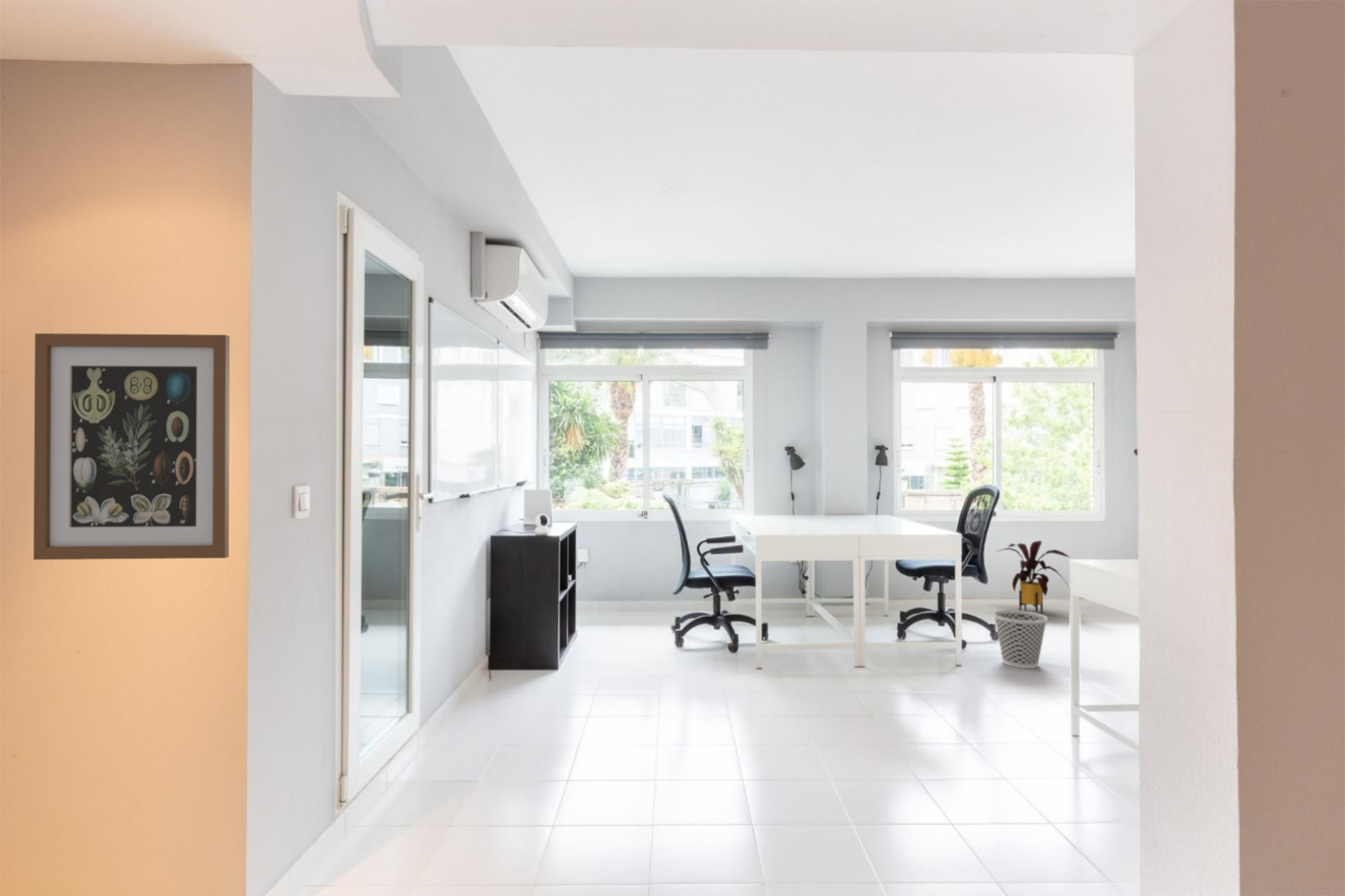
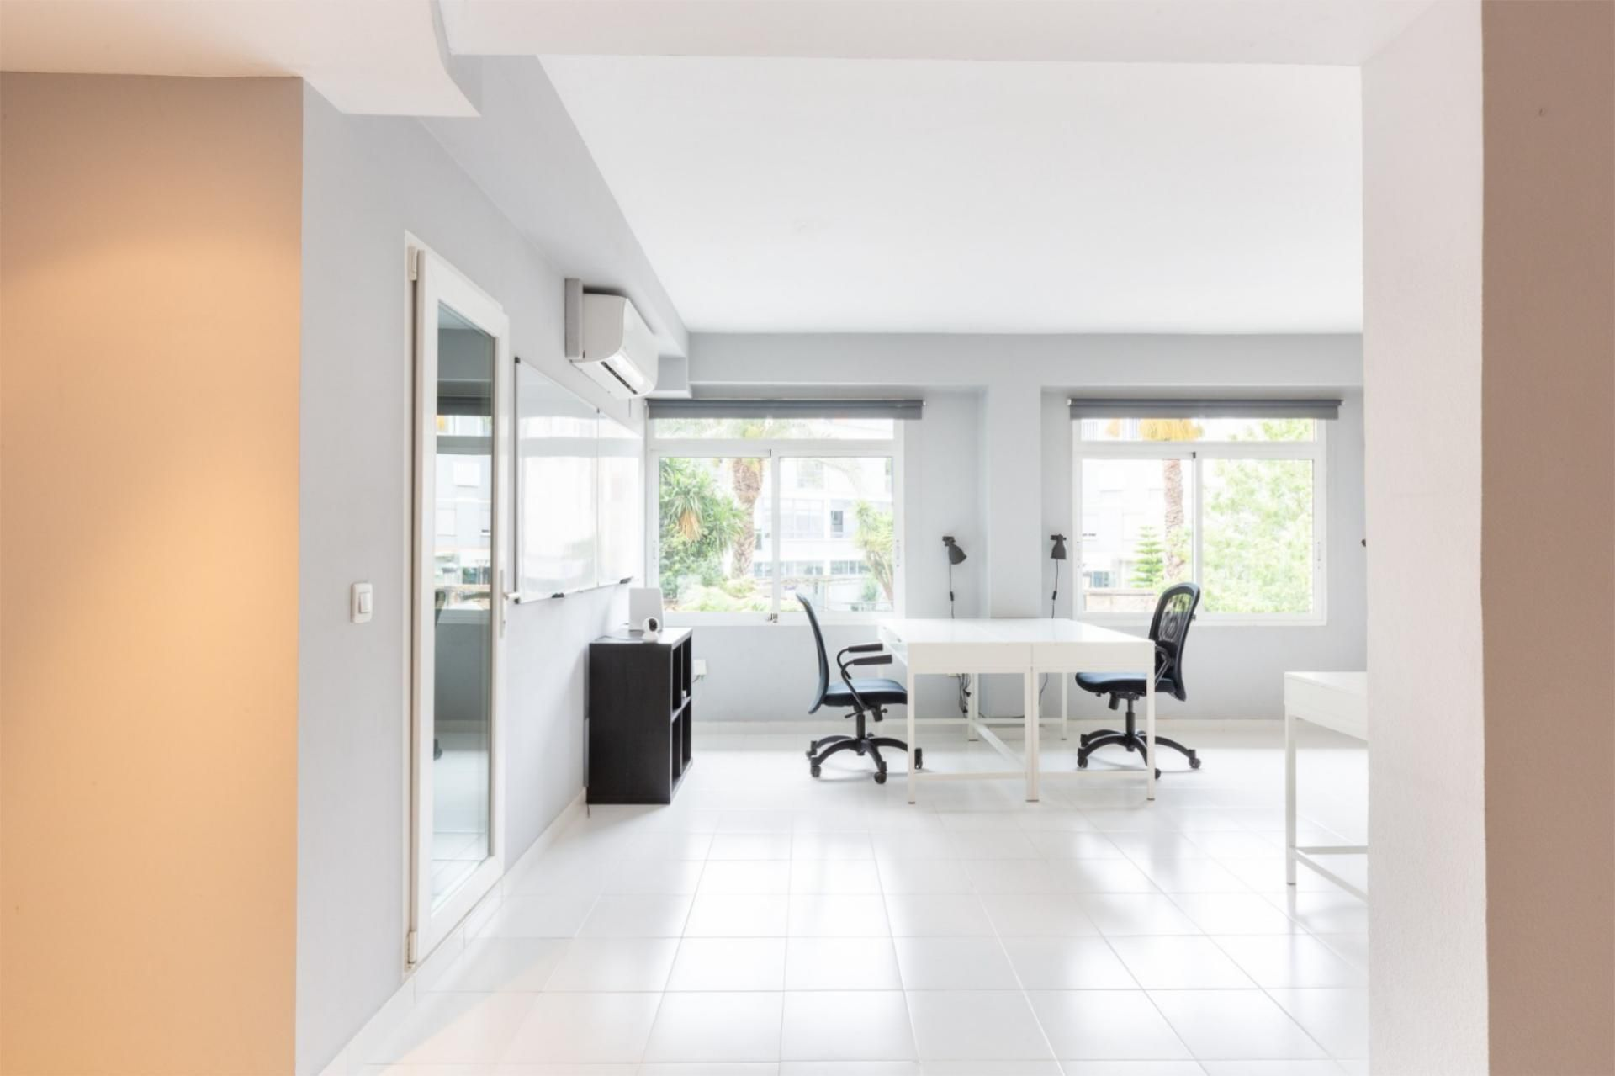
- wall art [33,333,230,560]
- house plant [996,540,1071,614]
- wastebasket [993,609,1048,669]
